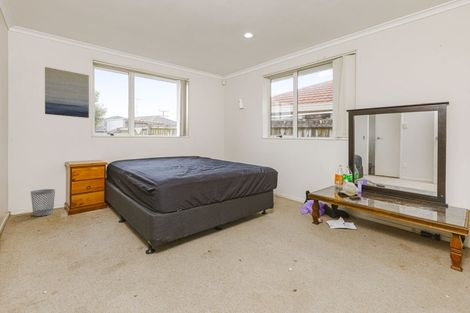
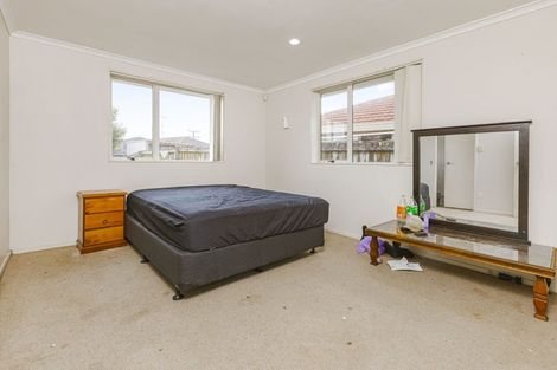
- wall art [44,66,90,119]
- wastebasket [30,188,56,217]
